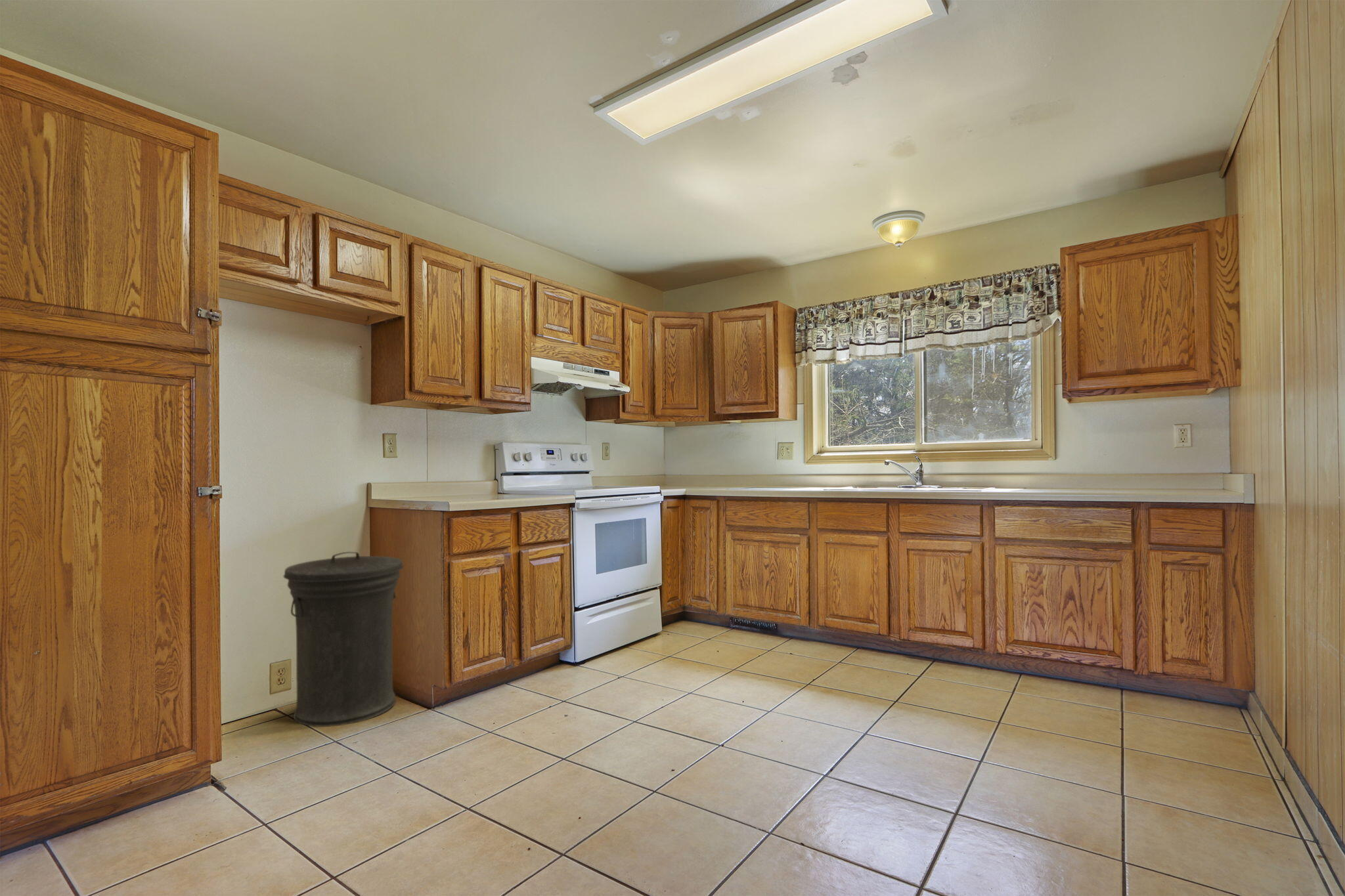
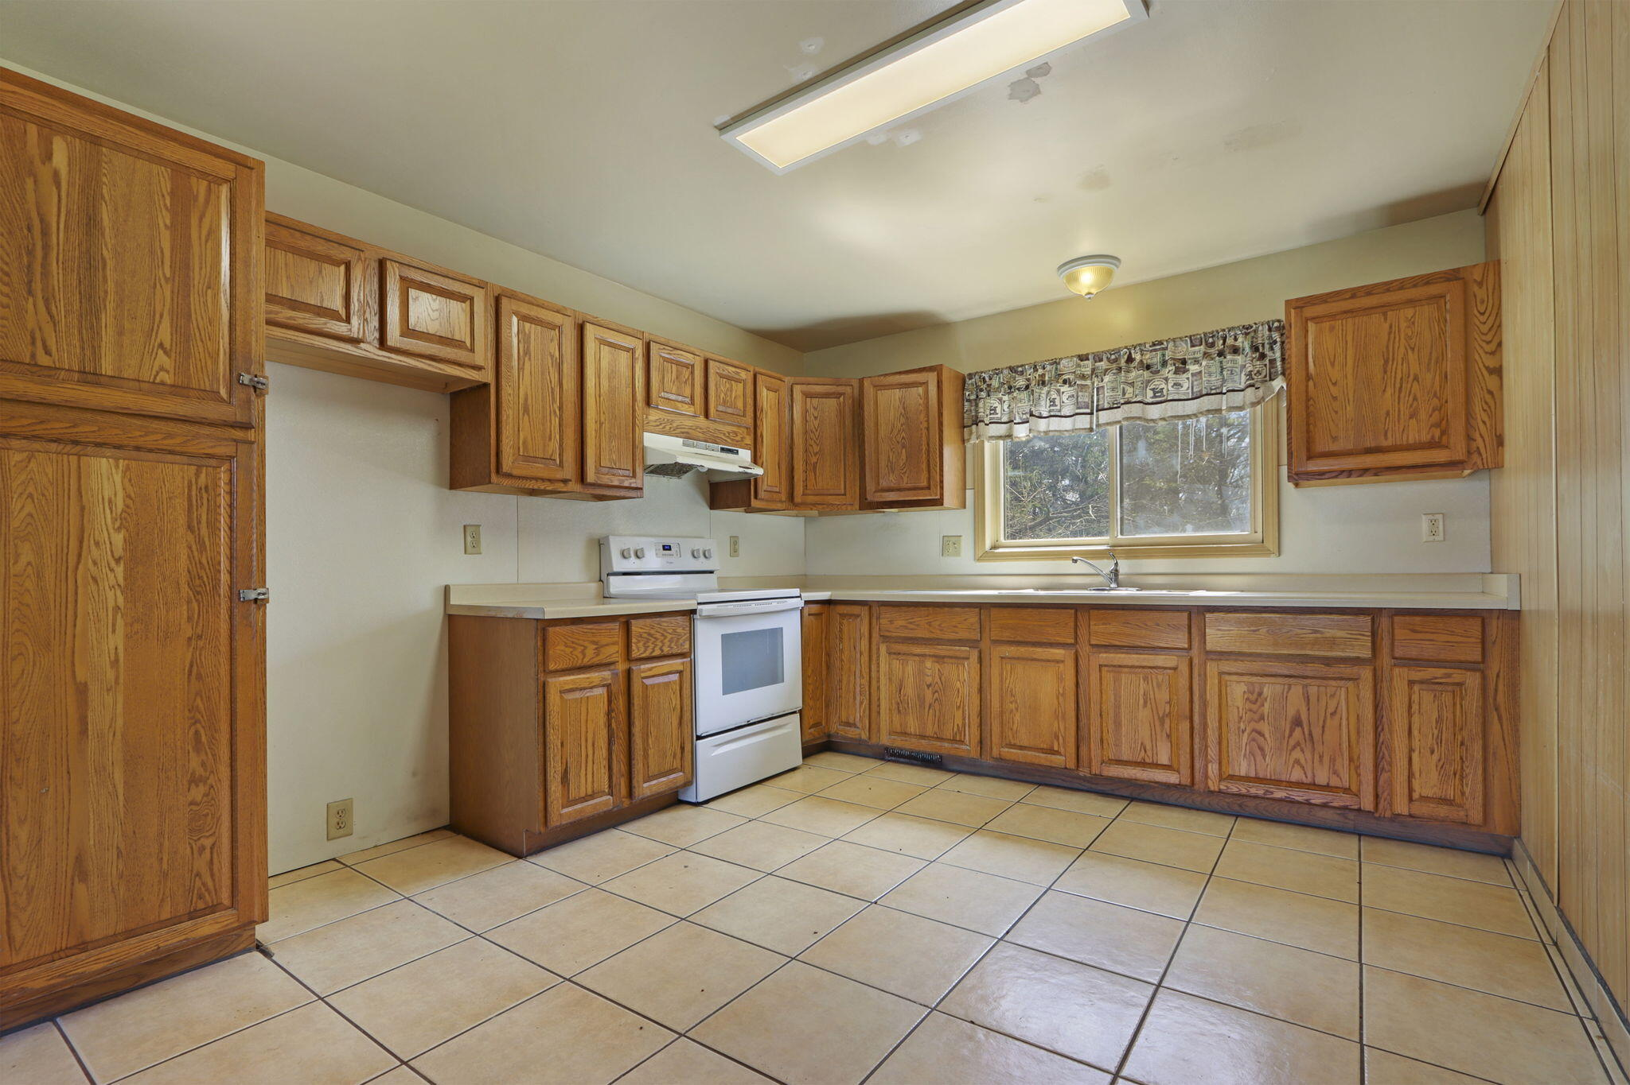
- trash can [282,551,404,727]
